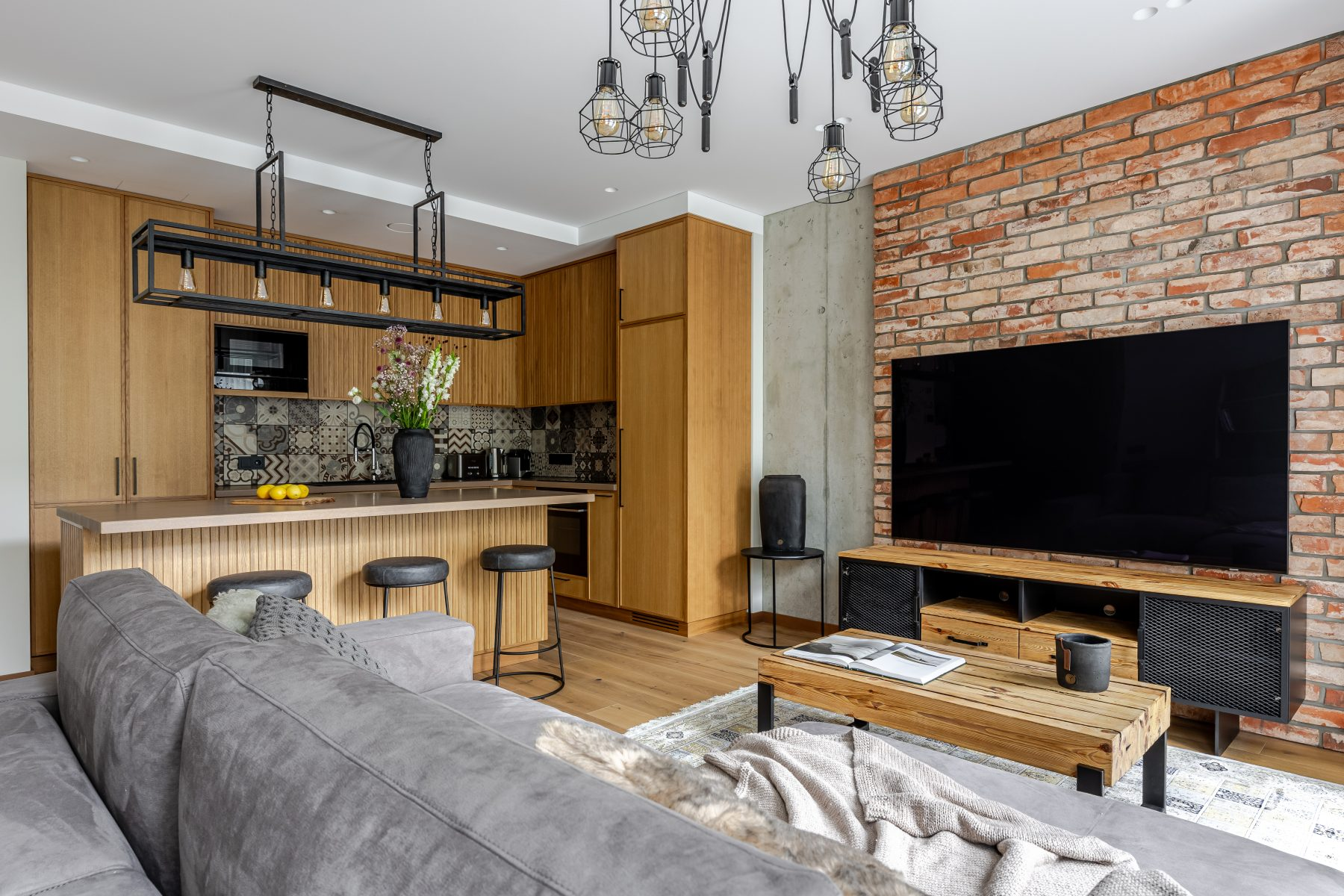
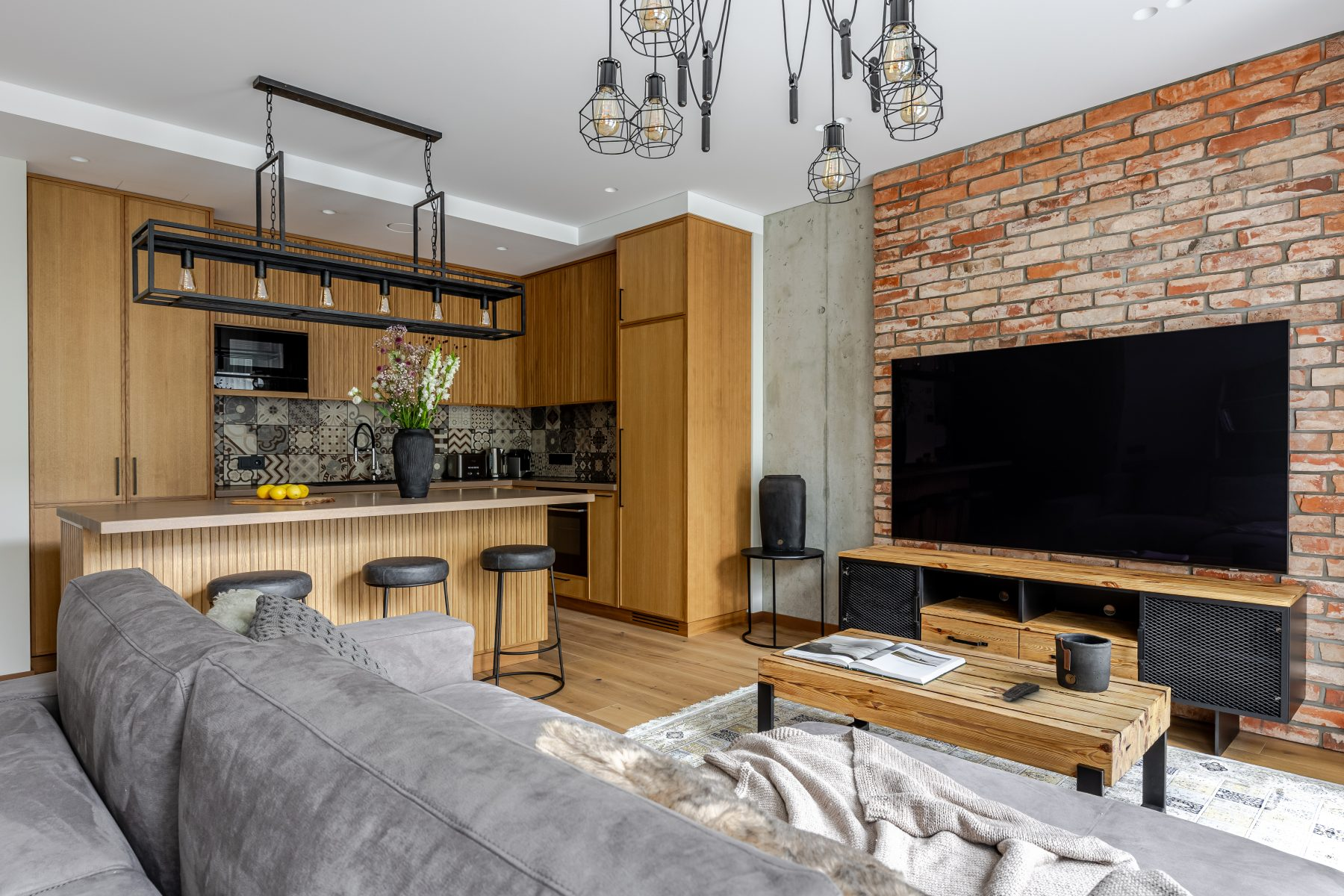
+ remote control [1001,681,1041,702]
